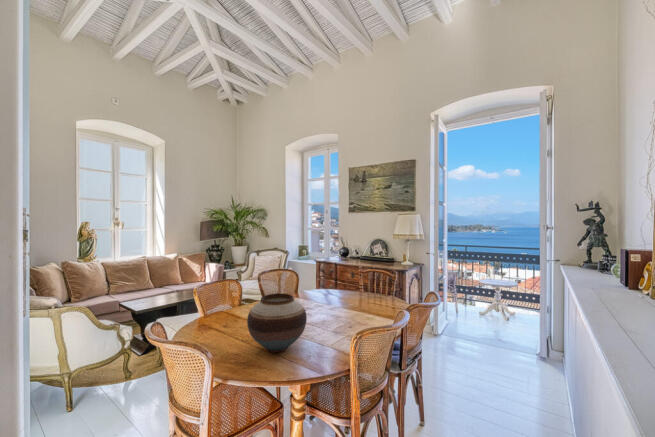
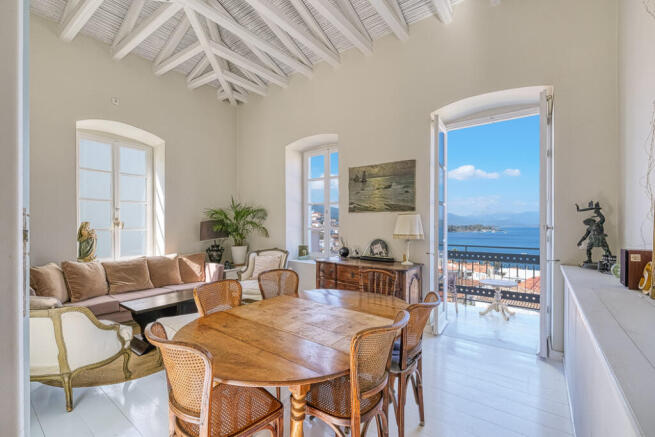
- vase [246,293,308,353]
